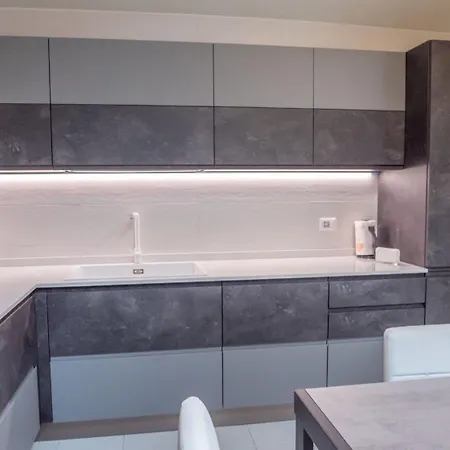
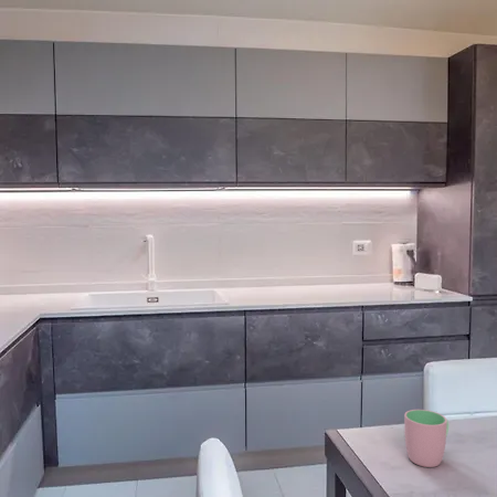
+ cup [403,409,450,468]
